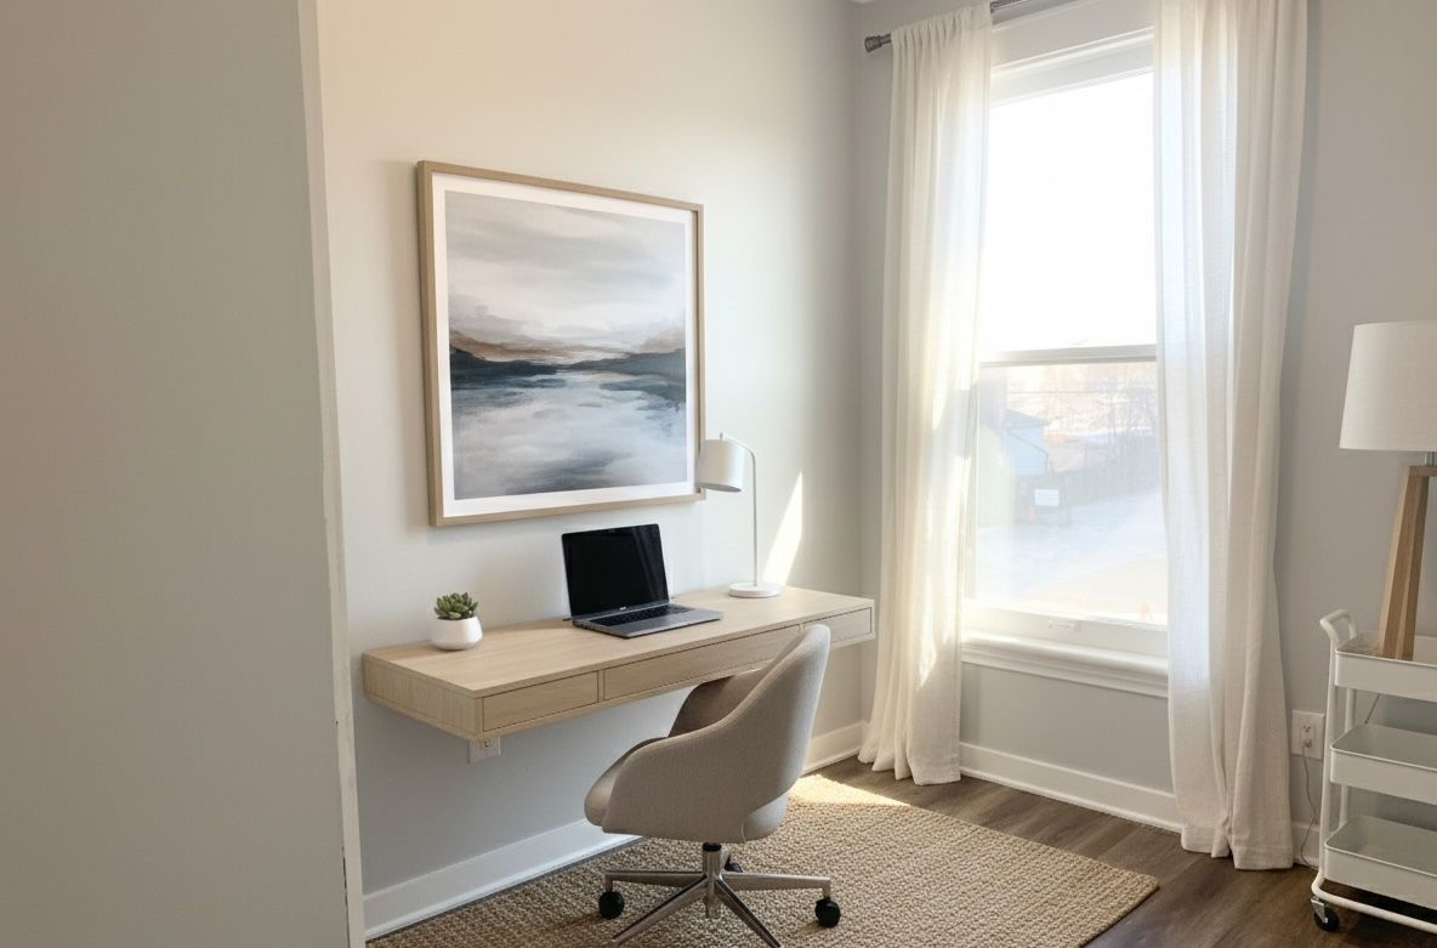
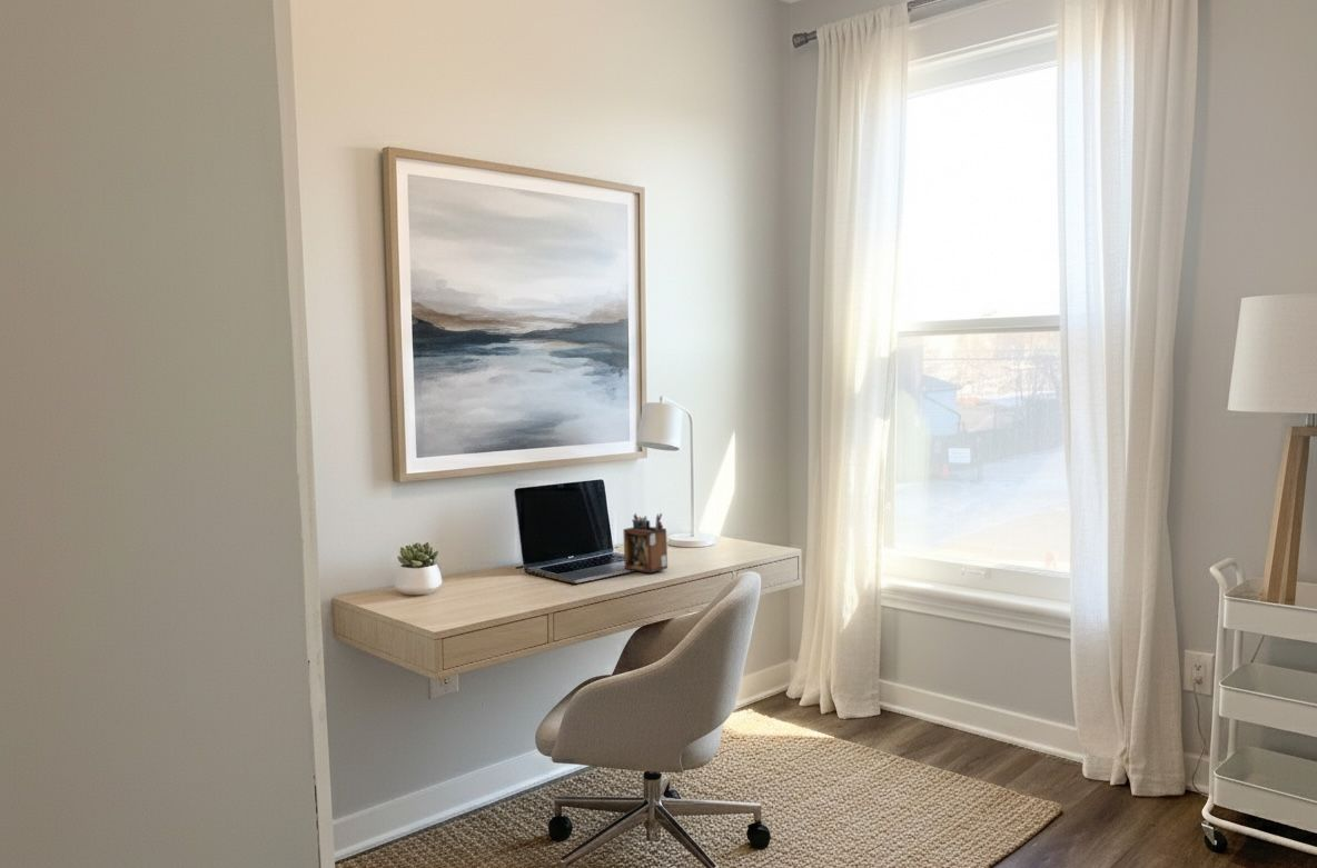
+ desk organizer [622,511,669,573]
